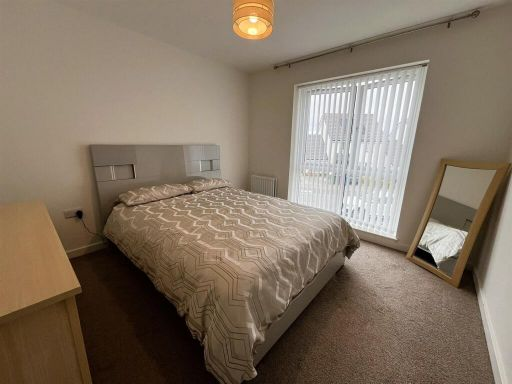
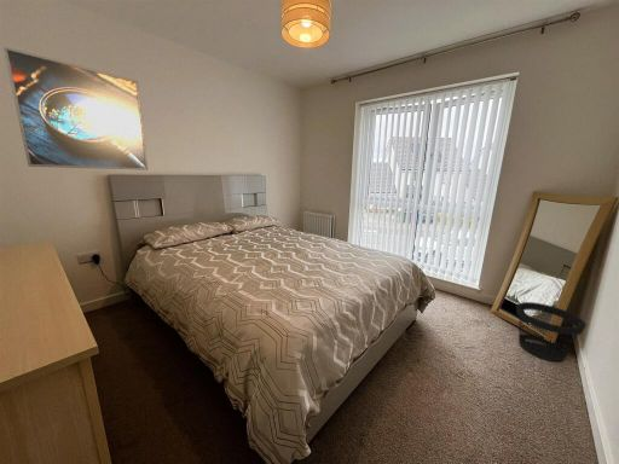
+ wastebasket [515,301,588,362]
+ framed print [2,46,149,172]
